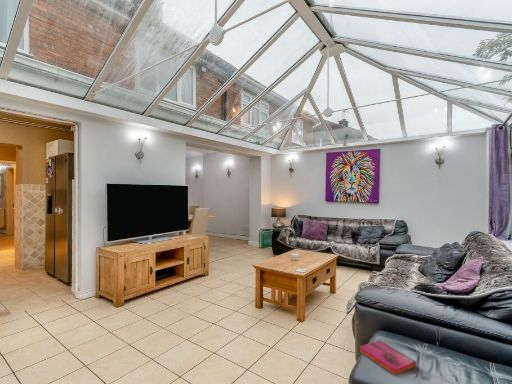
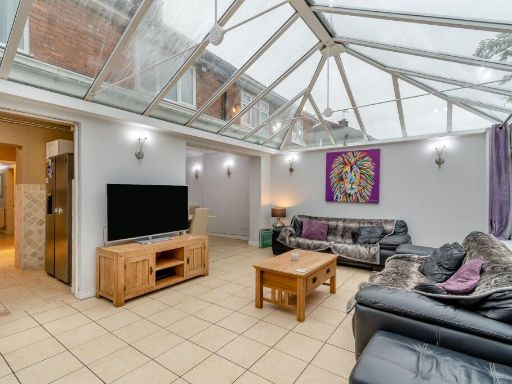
- hardback book [358,339,417,376]
